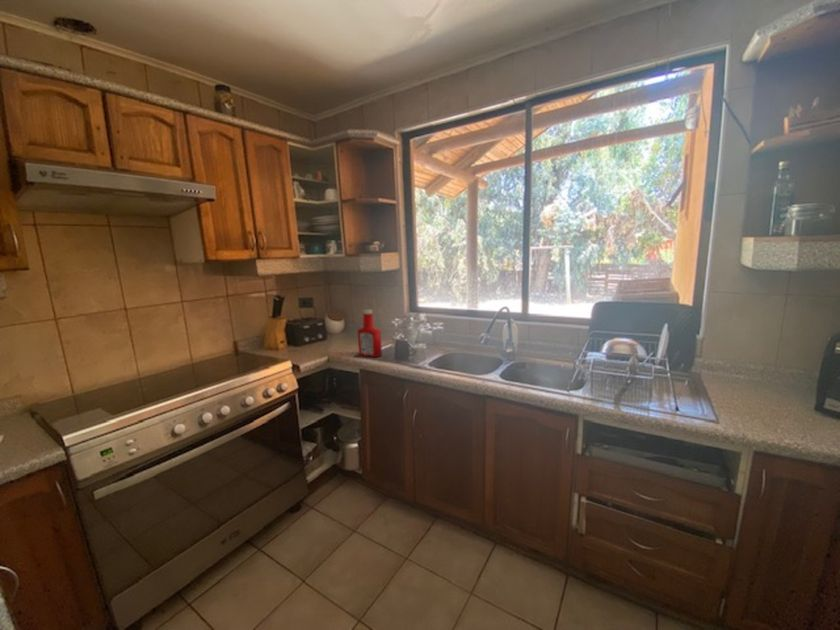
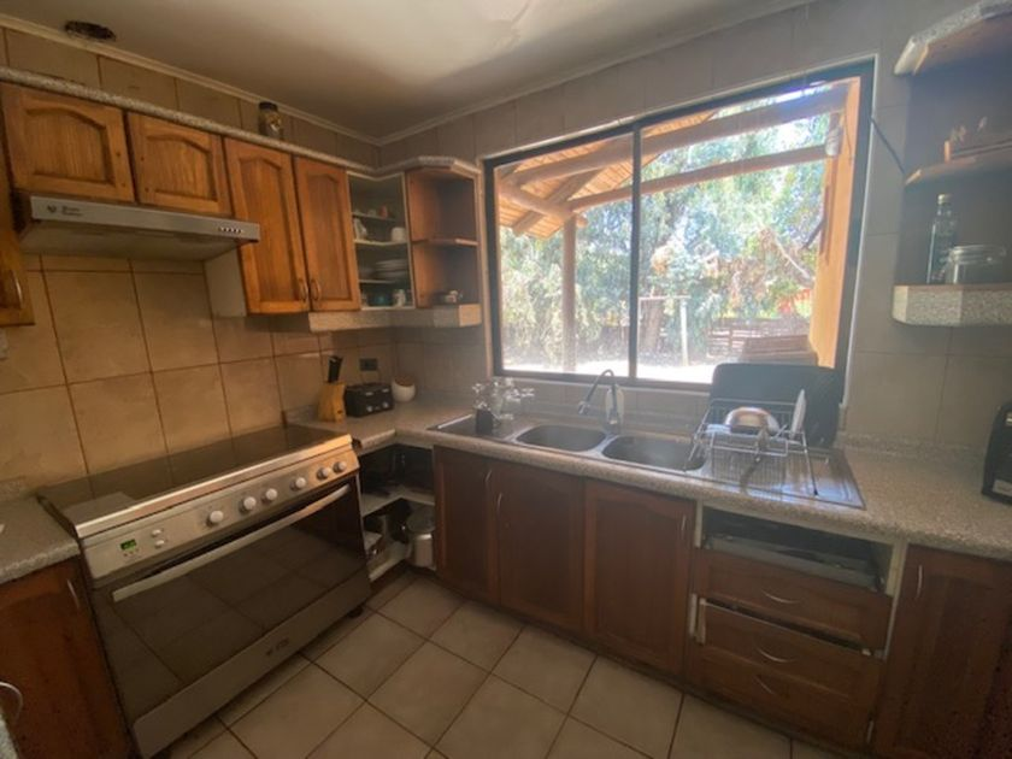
- soap bottle [356,309,383,358]
